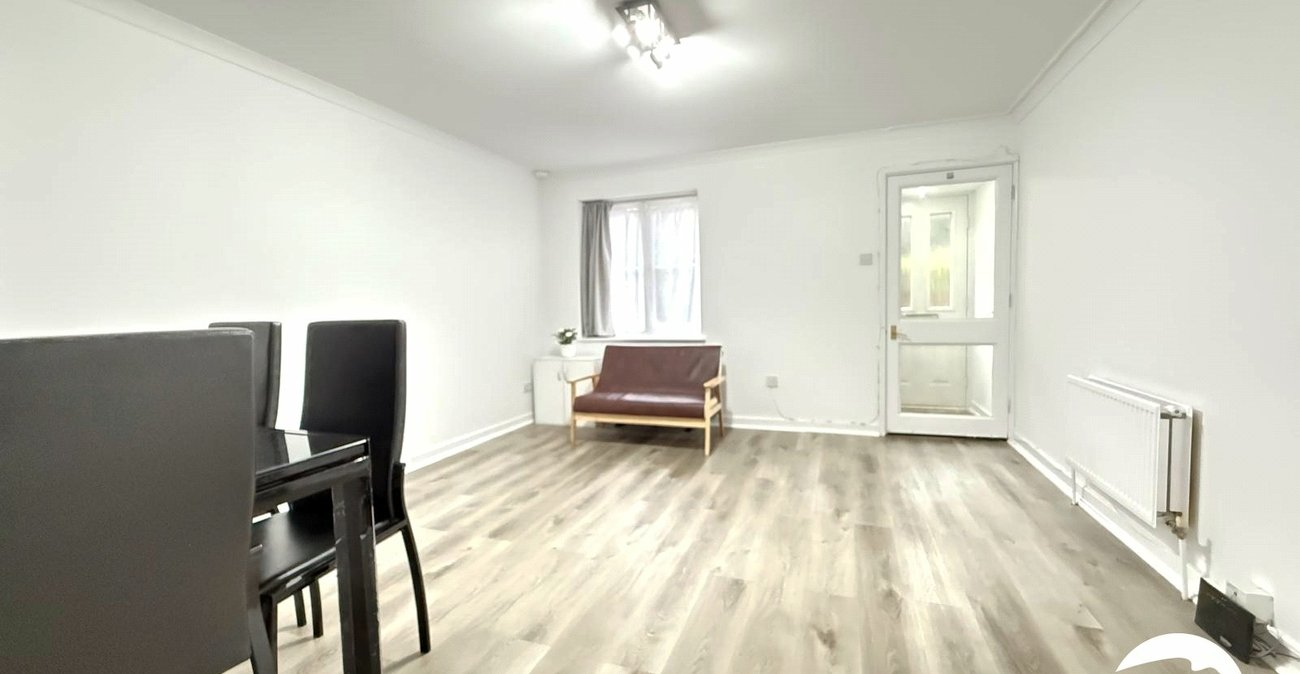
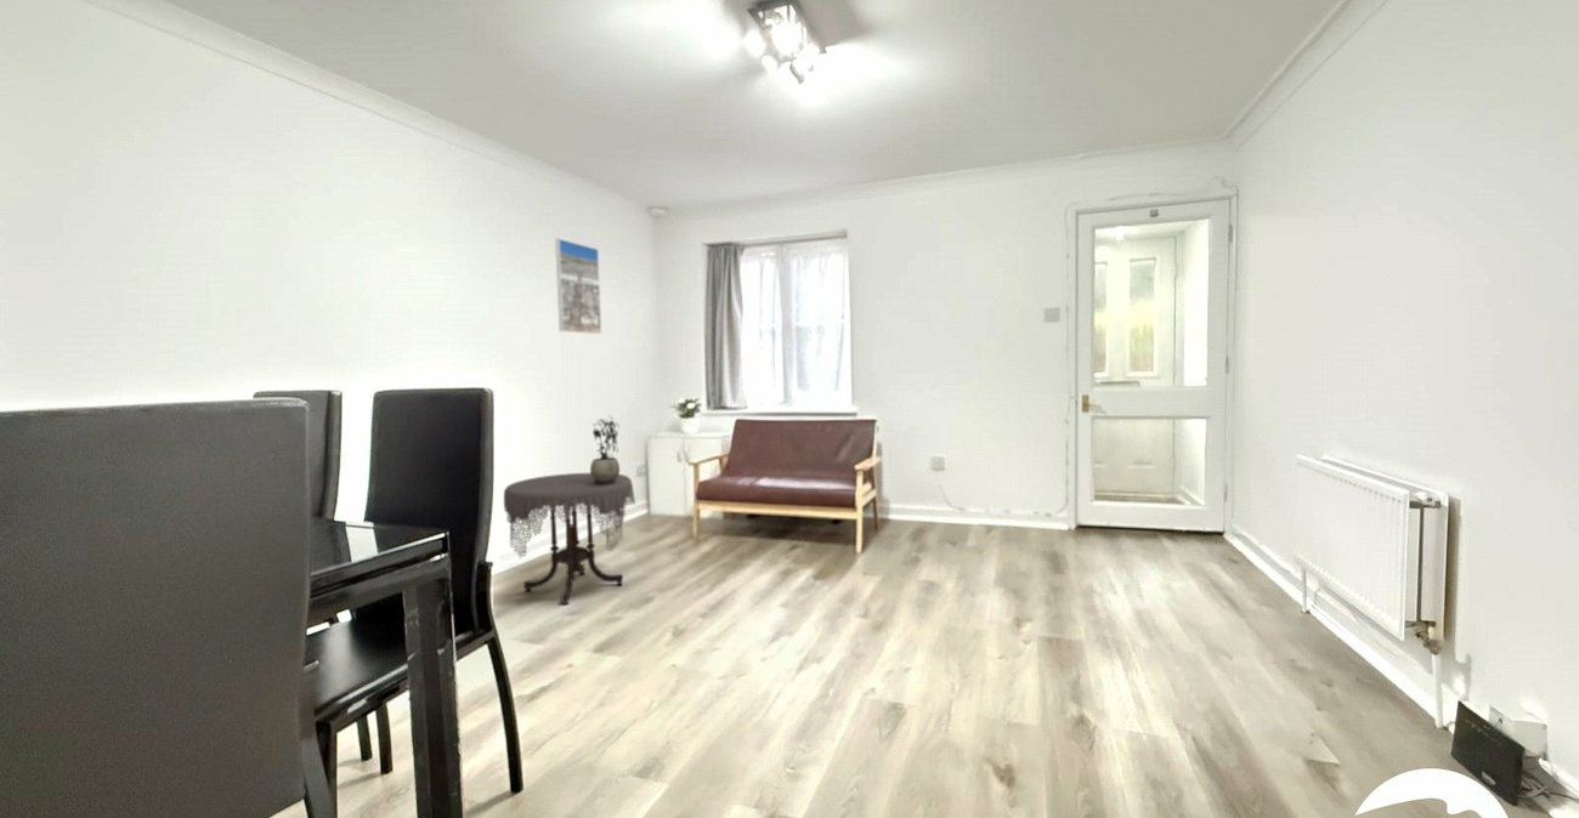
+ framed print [554,238,602,335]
+ potted plant [589,414,621,484]
+ side table [503,472,636,606]
